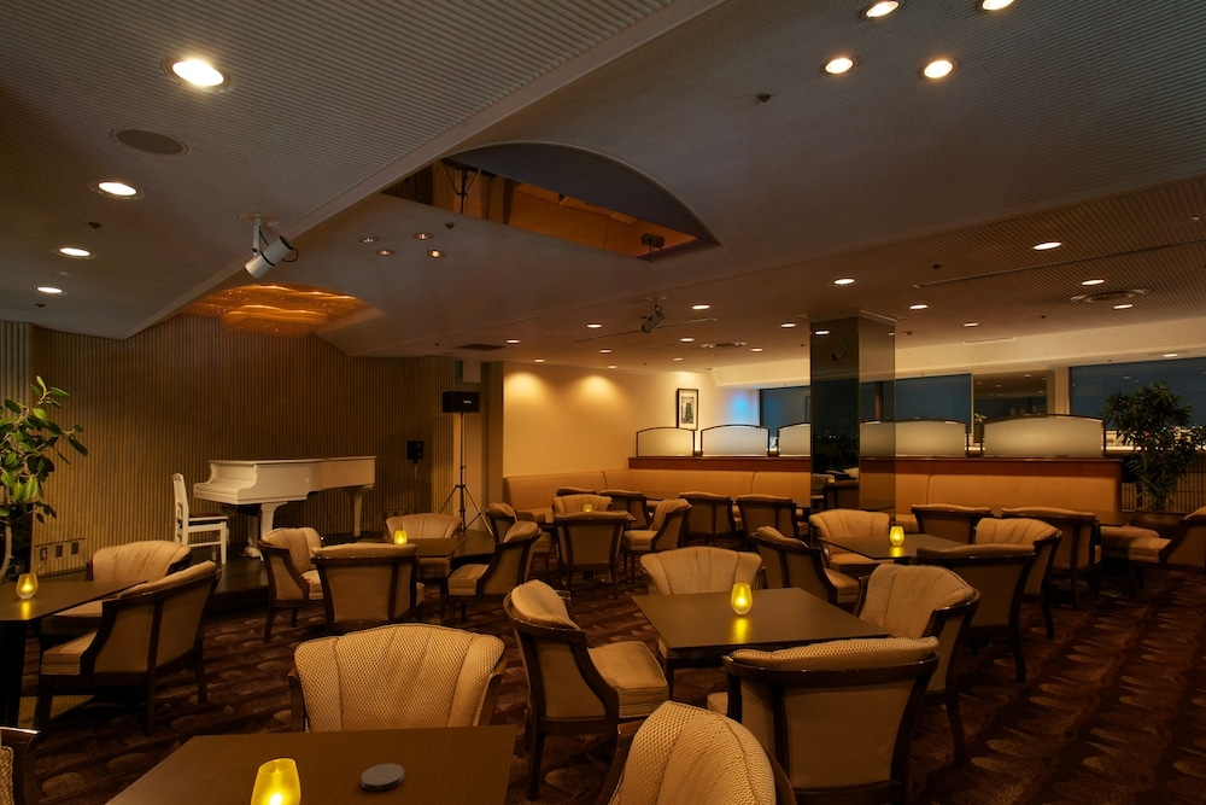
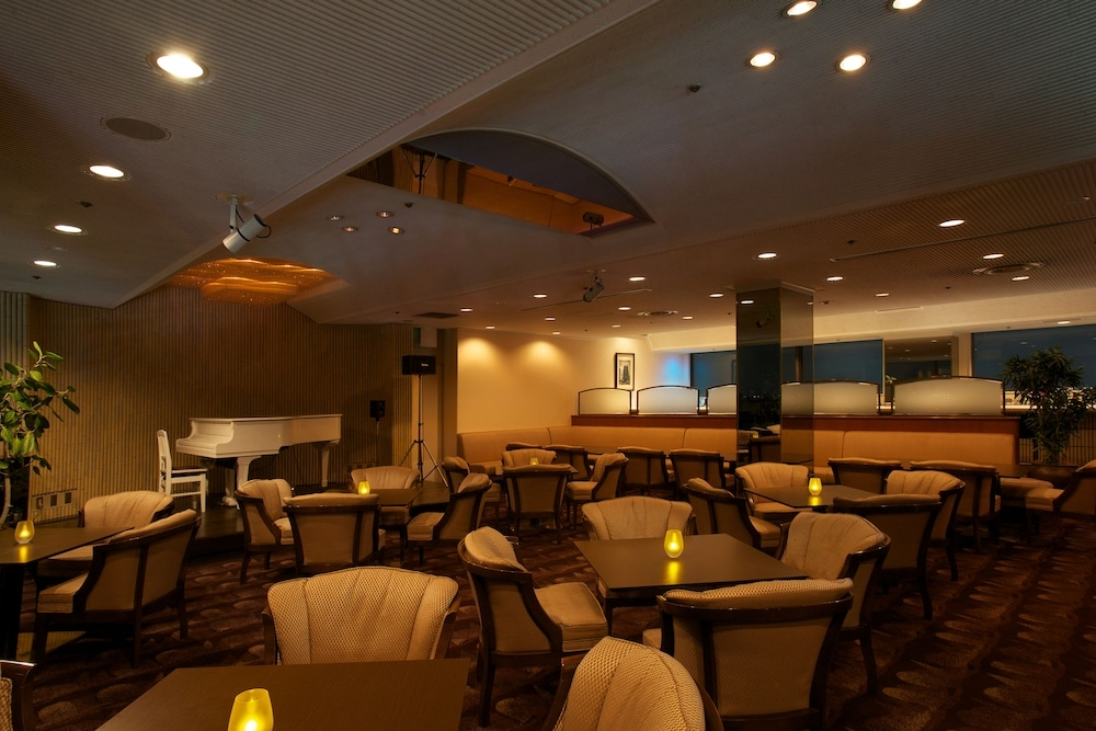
- coaster [361,763,405,792]
